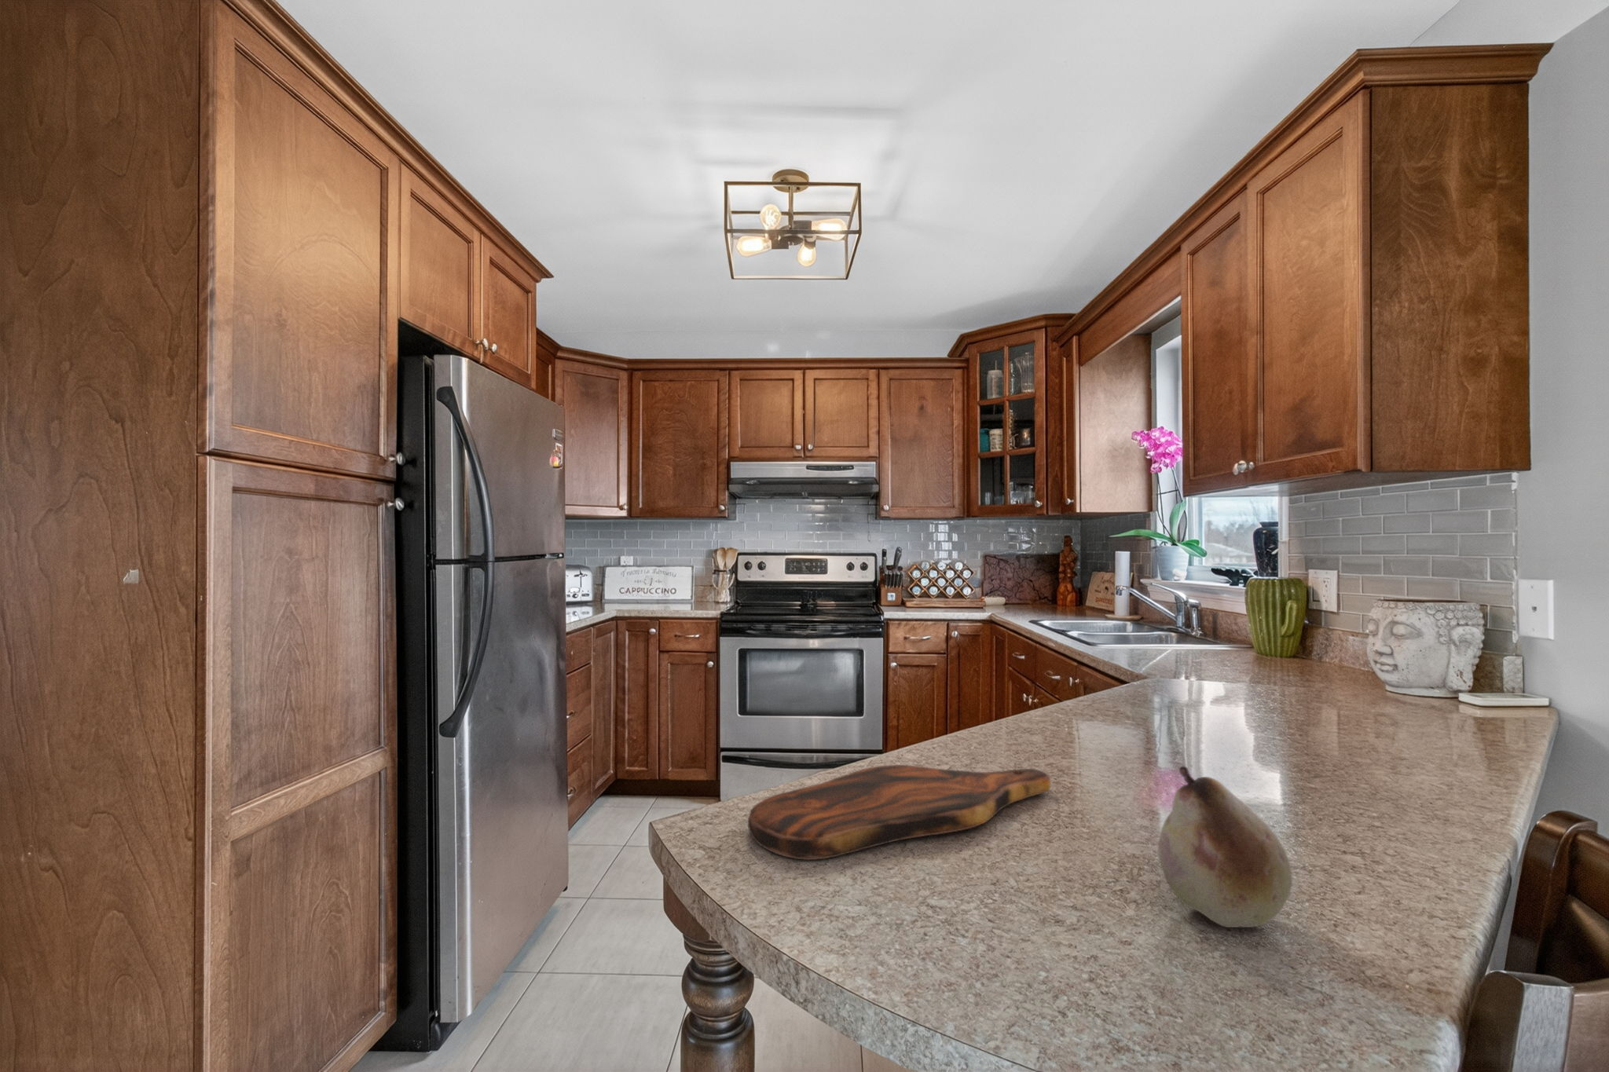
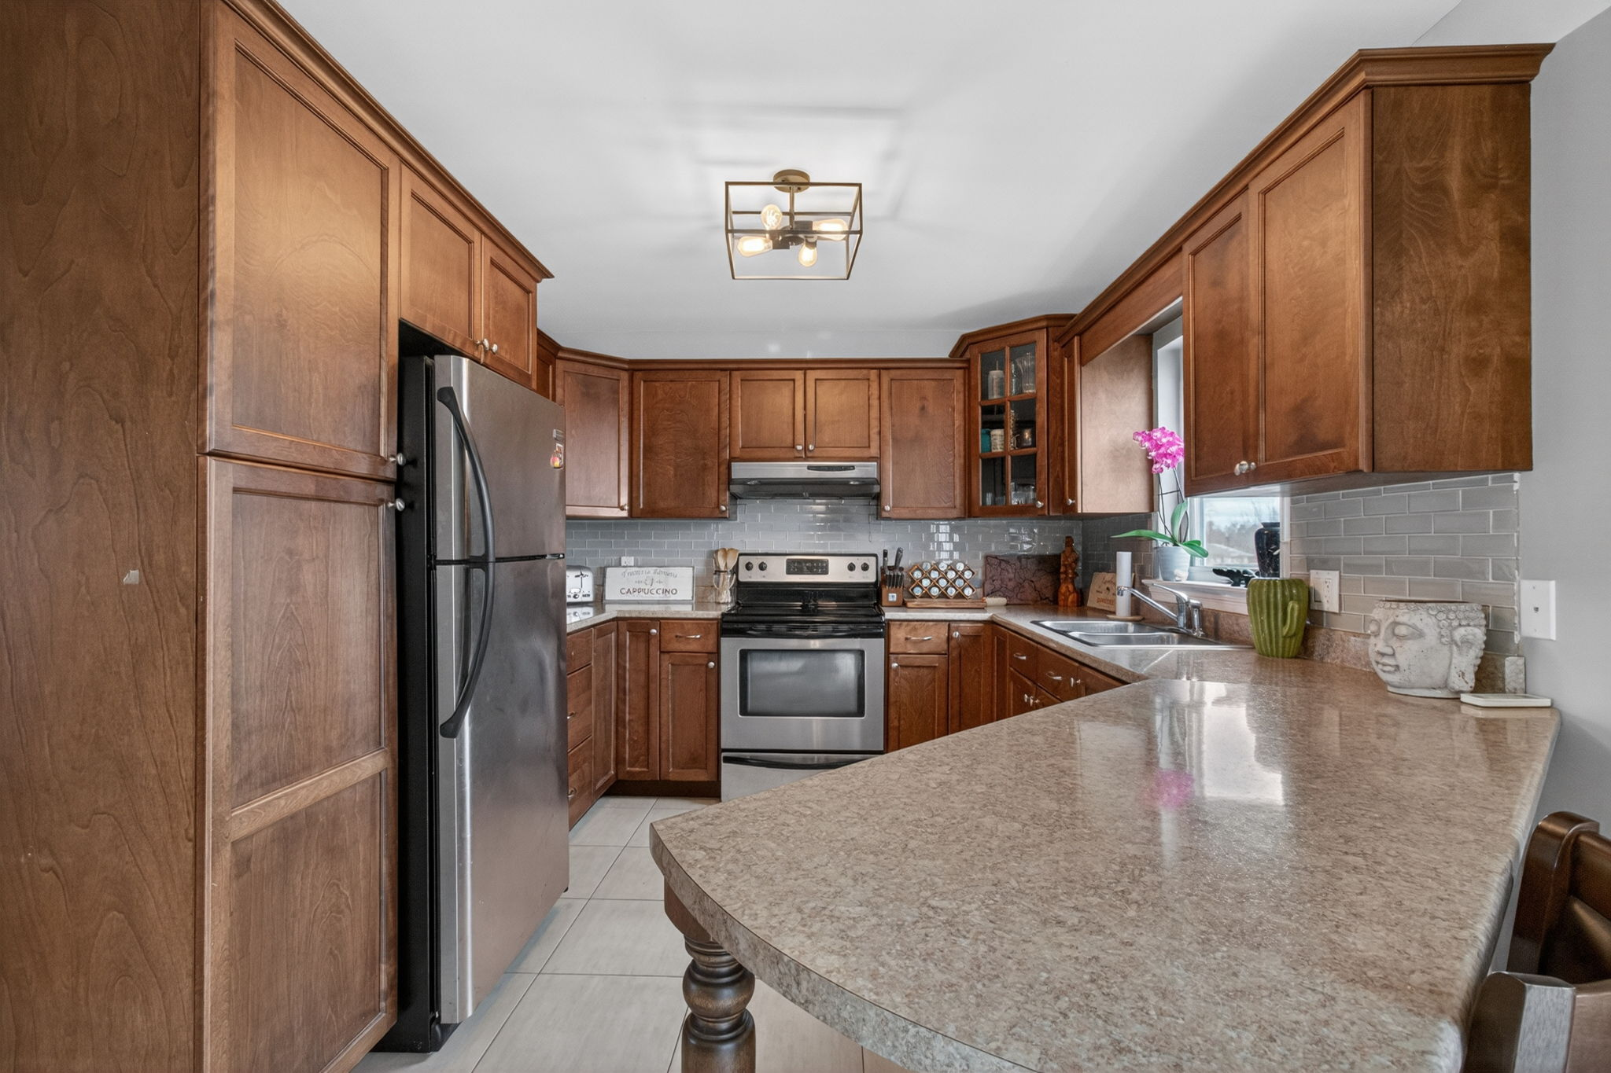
- cutting board [748,765,1052,860]
- fruit [1157,766,1293,928]
